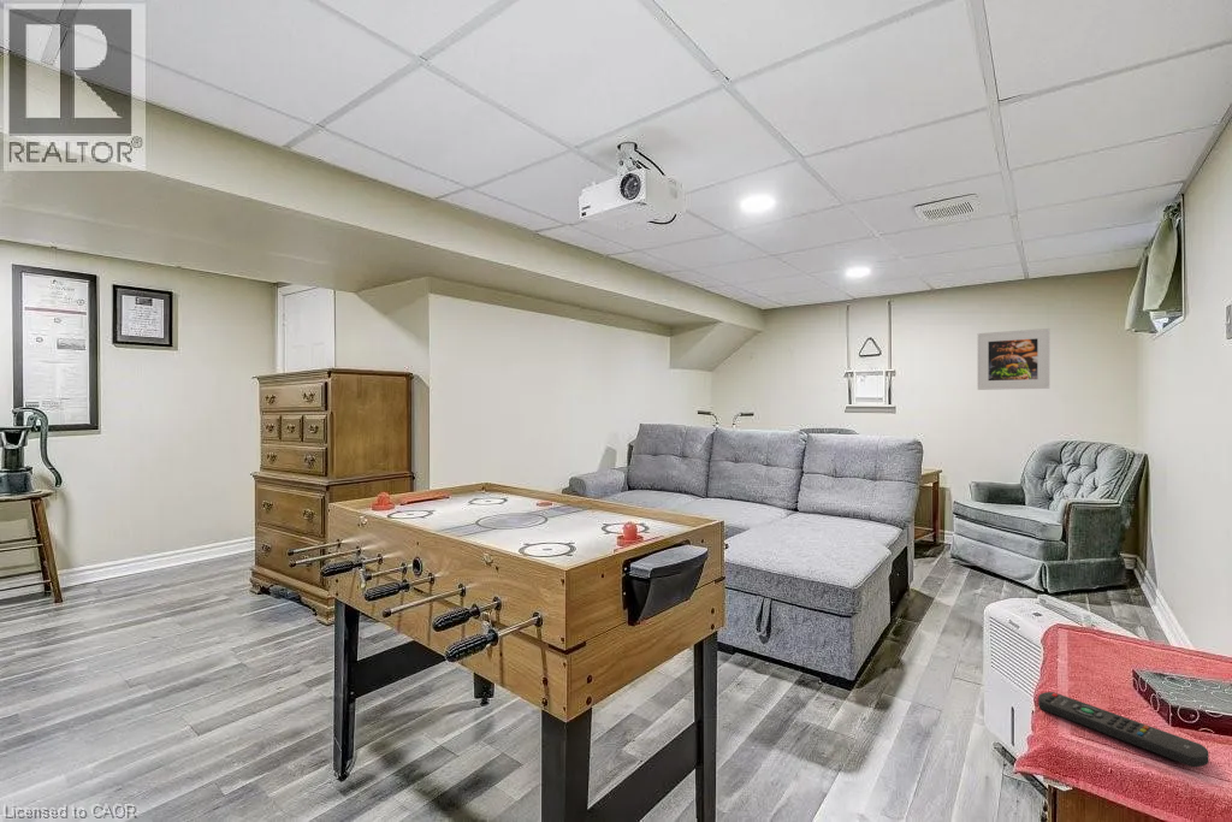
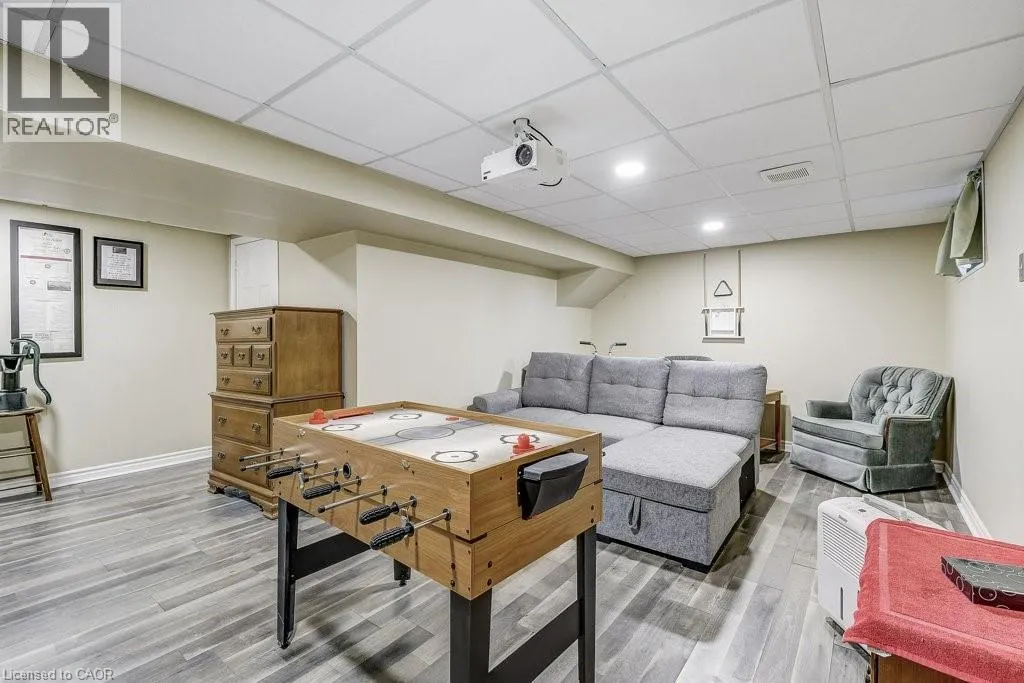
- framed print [977,327,1050,391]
- remote control [1037,691,1210,768]
